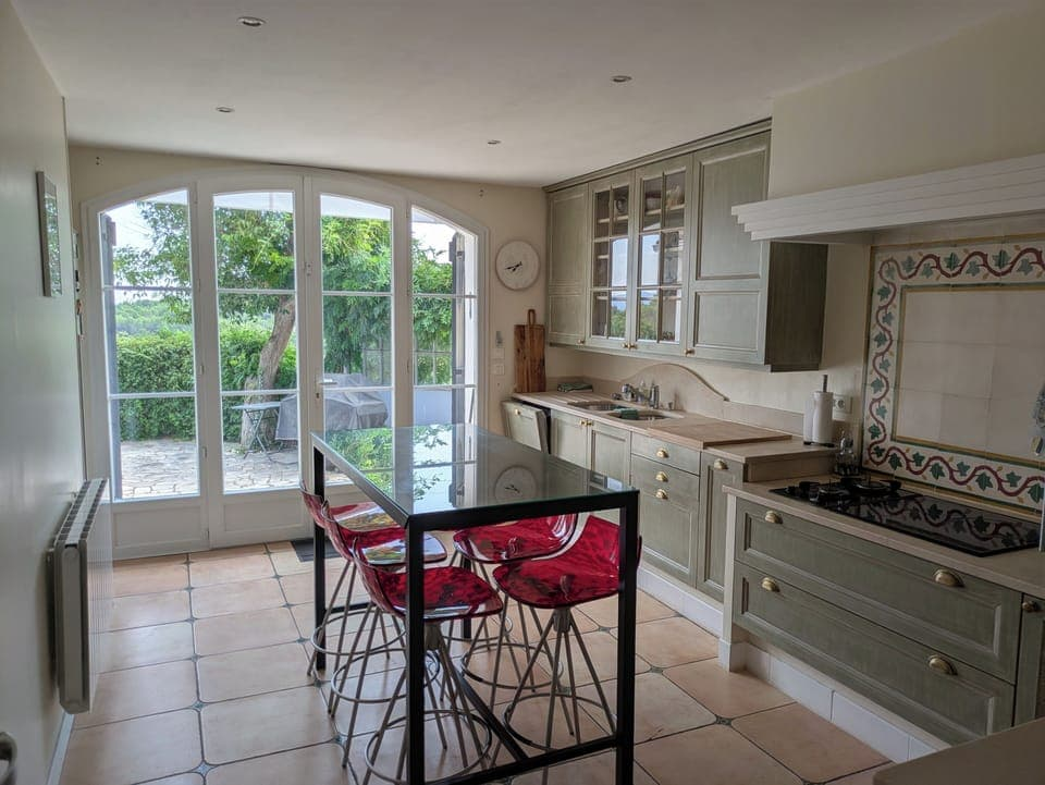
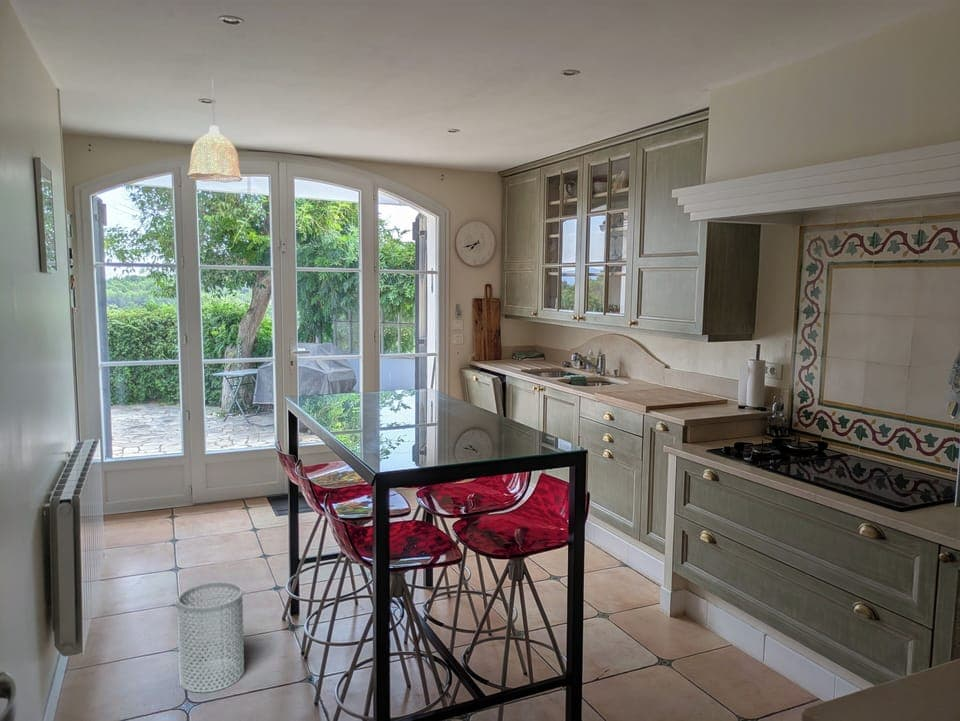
+ pendant lamp [186,77,243,183]
+ trash can [174,581,246,694]
